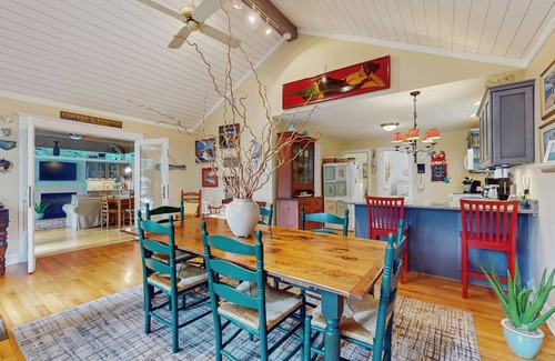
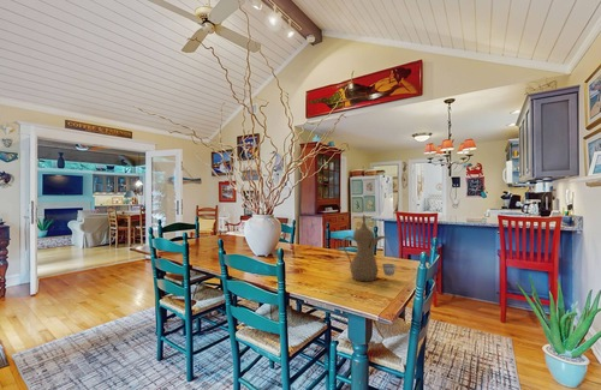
+ teapot [341,214,397,282]
